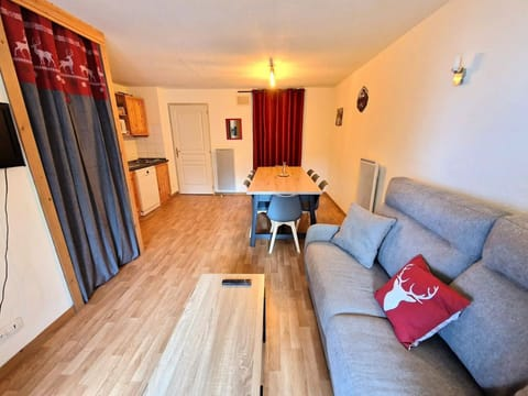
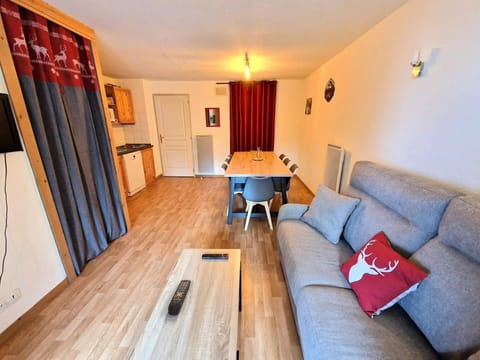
+ remote control [167,279,192,316]
